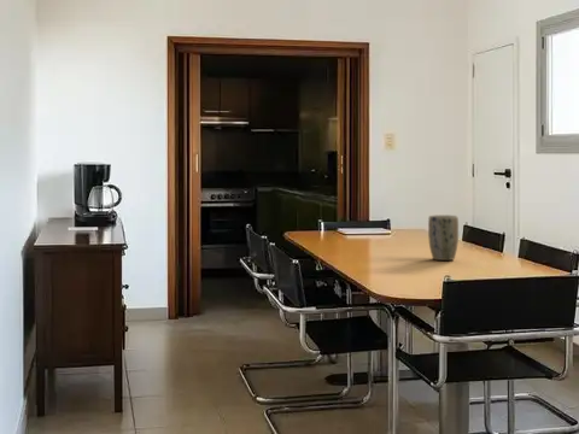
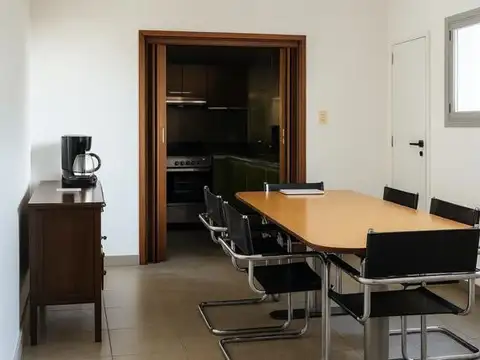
- plant pot [427,215,460,262]
